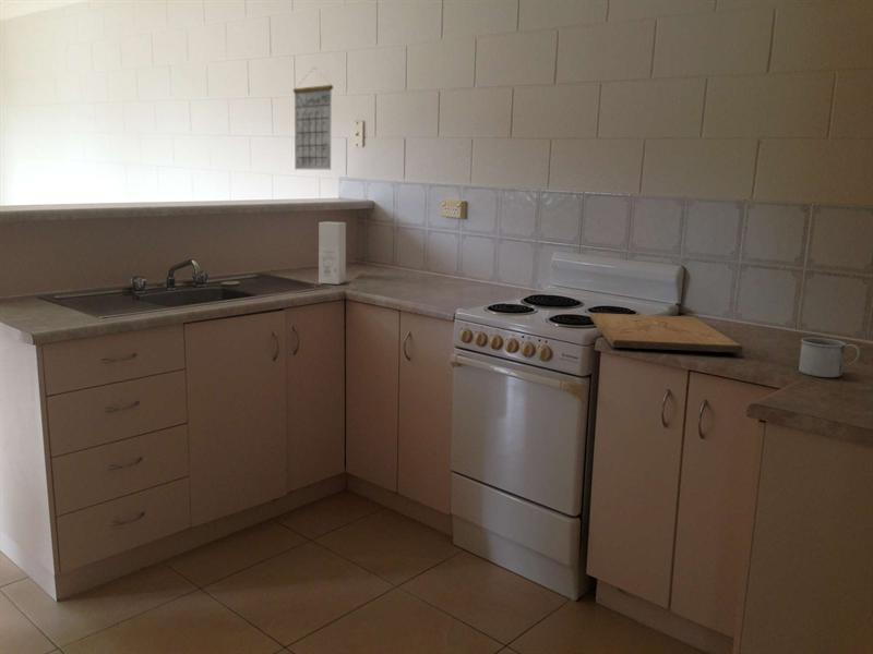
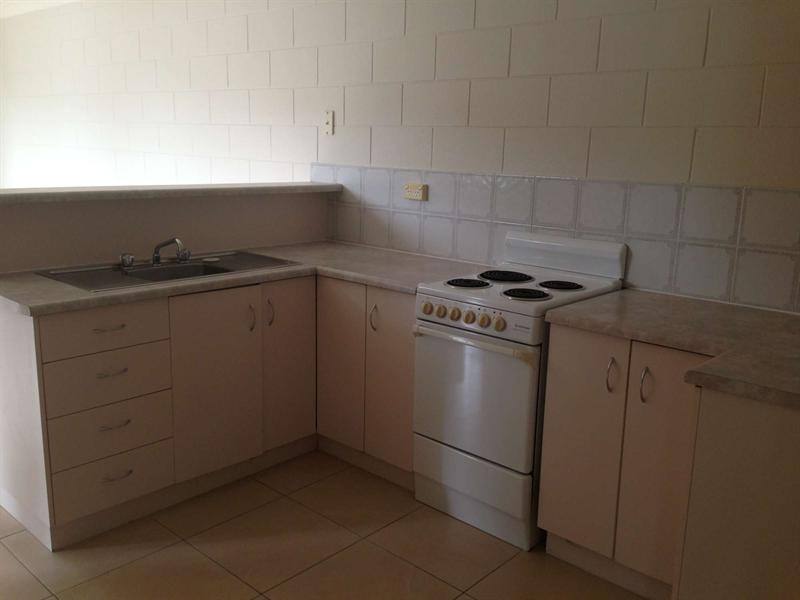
- cutting board [588,312,744,354]
- mug [798,337,861,378]
- soap dispenser [318,221,347,286]
- calendar [292,66,334,170]
